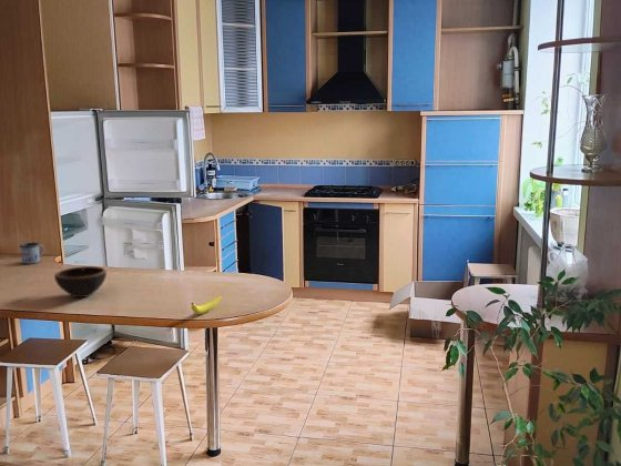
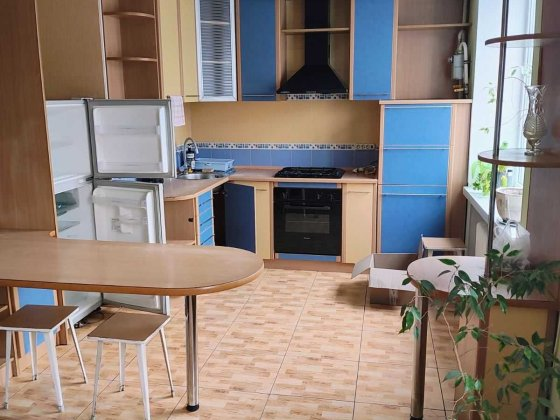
- banana [191,295,223,315]
- mug [19,242,45,265]
- bowl [53,265,108,298]
